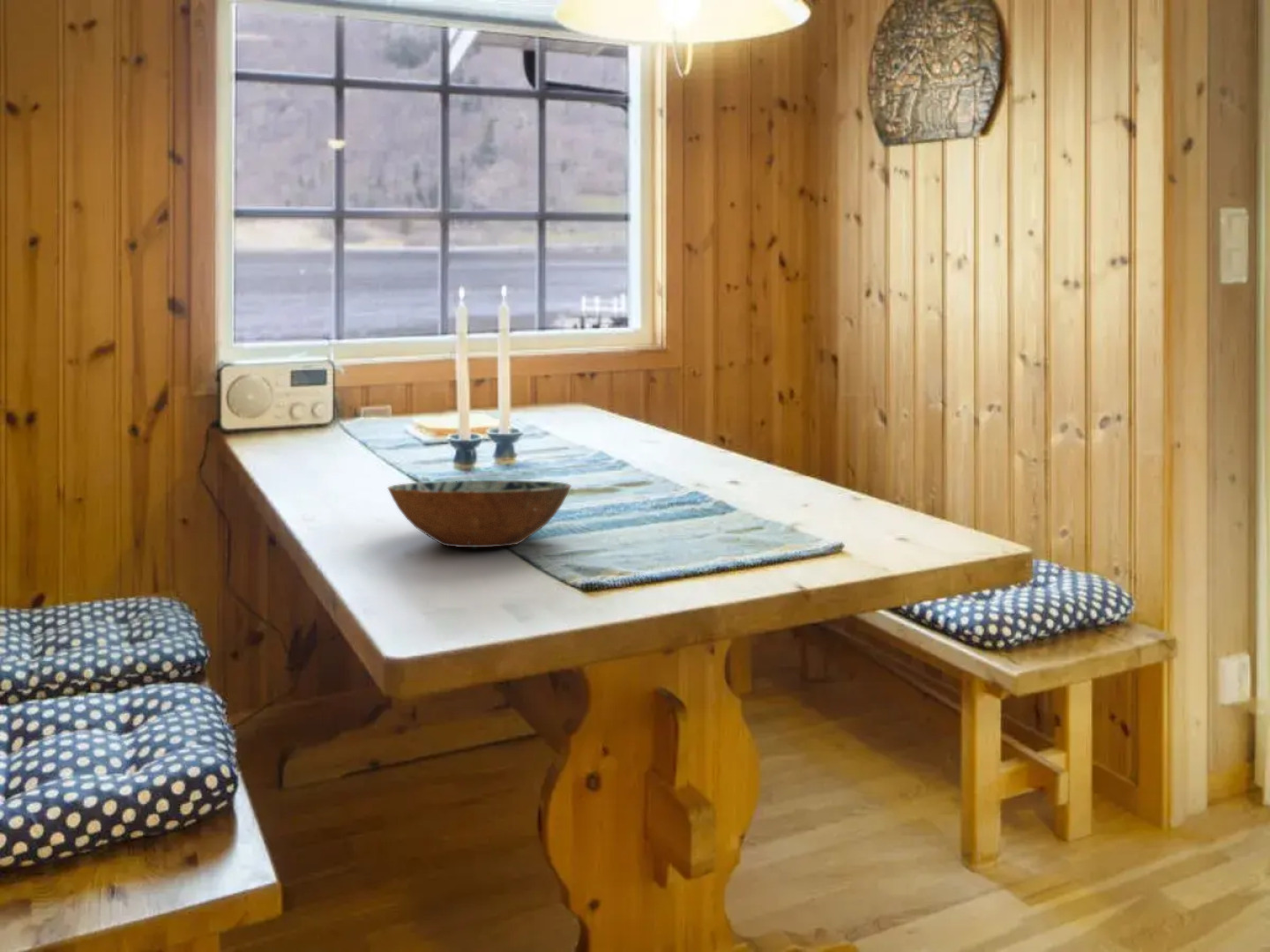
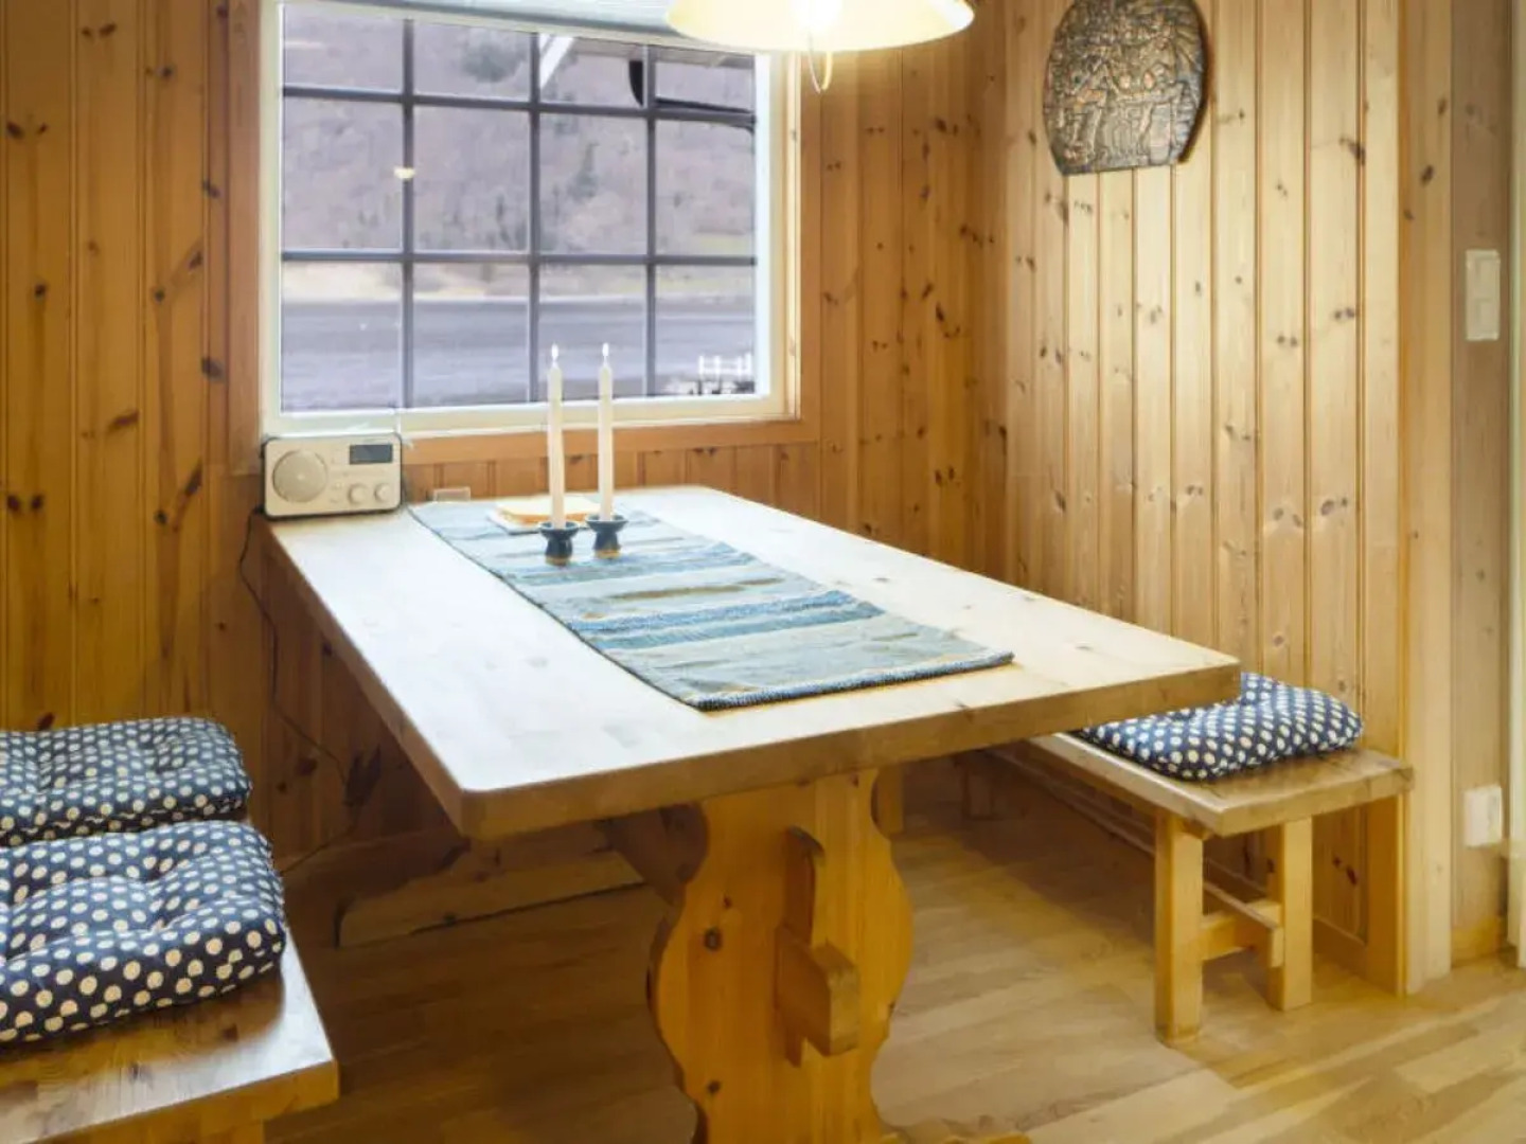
- bowl [387,480,572,548]
